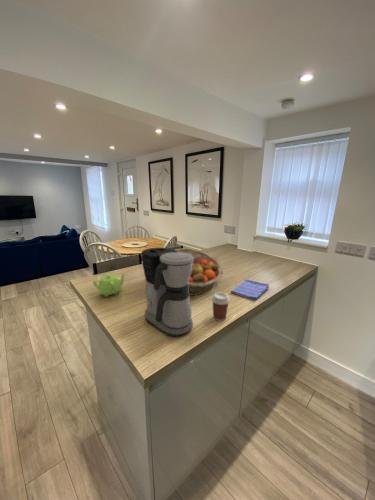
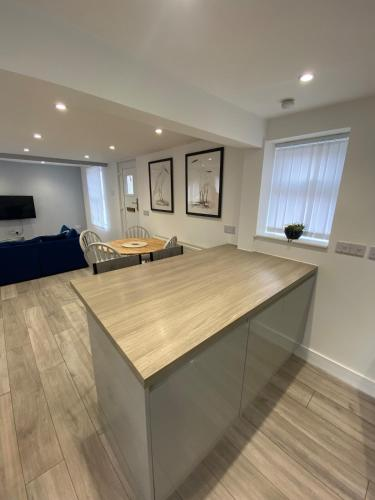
- teapot [92,272,127,298]
- coffee cup [210,292,231,322]
- fruit basket [175,247,224,297]
- coffee maker [141,247,194,338]
- dish towel [230,279,270,301]
